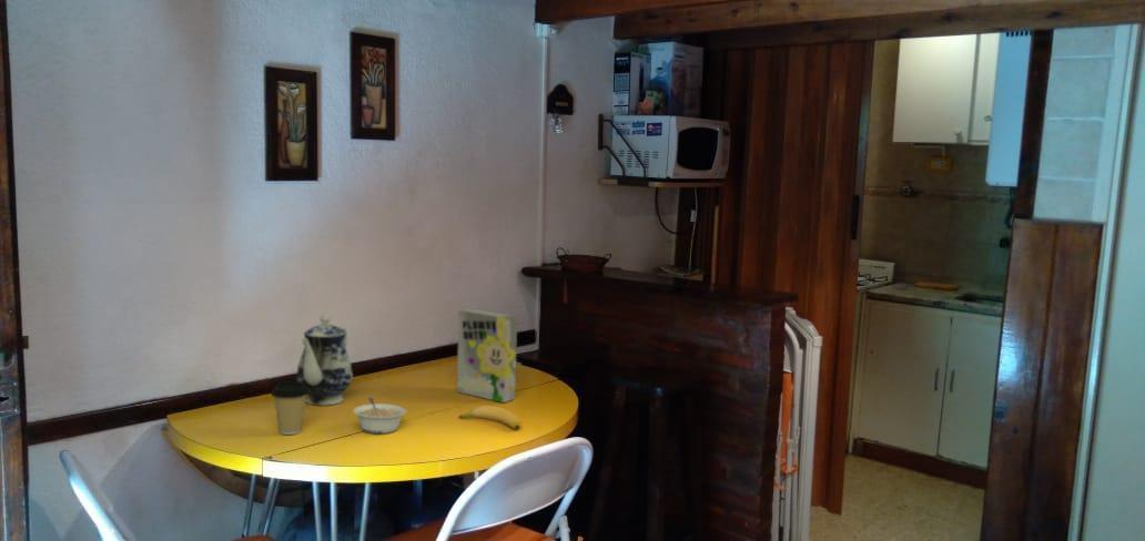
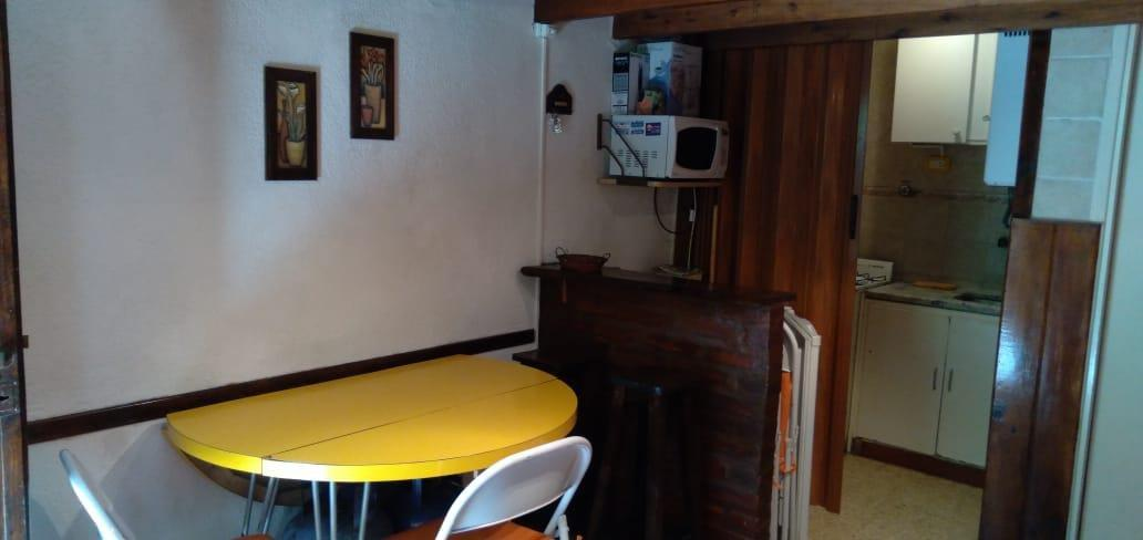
- coffee cup [270,380,308,436]
- teapot [295,313,354,407]
- banana [457,405,521,430]
- cereal box [456,307,518,404]
- legume [352,396,407,435]
